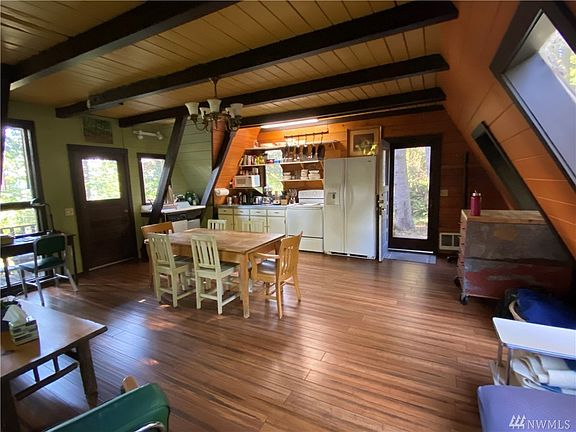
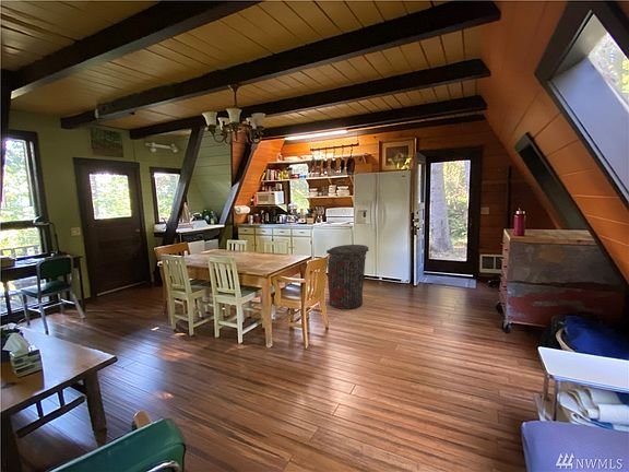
+ trash can [325,244,370,310]
